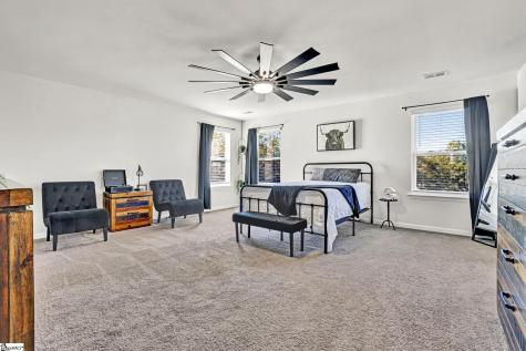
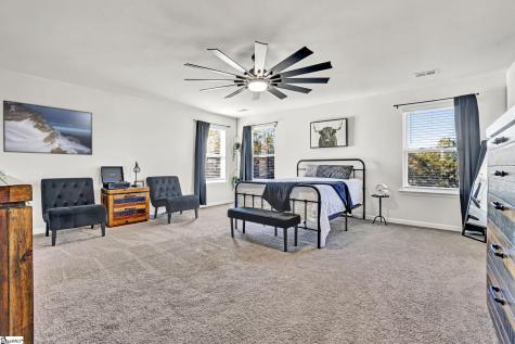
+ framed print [2,99,93,156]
